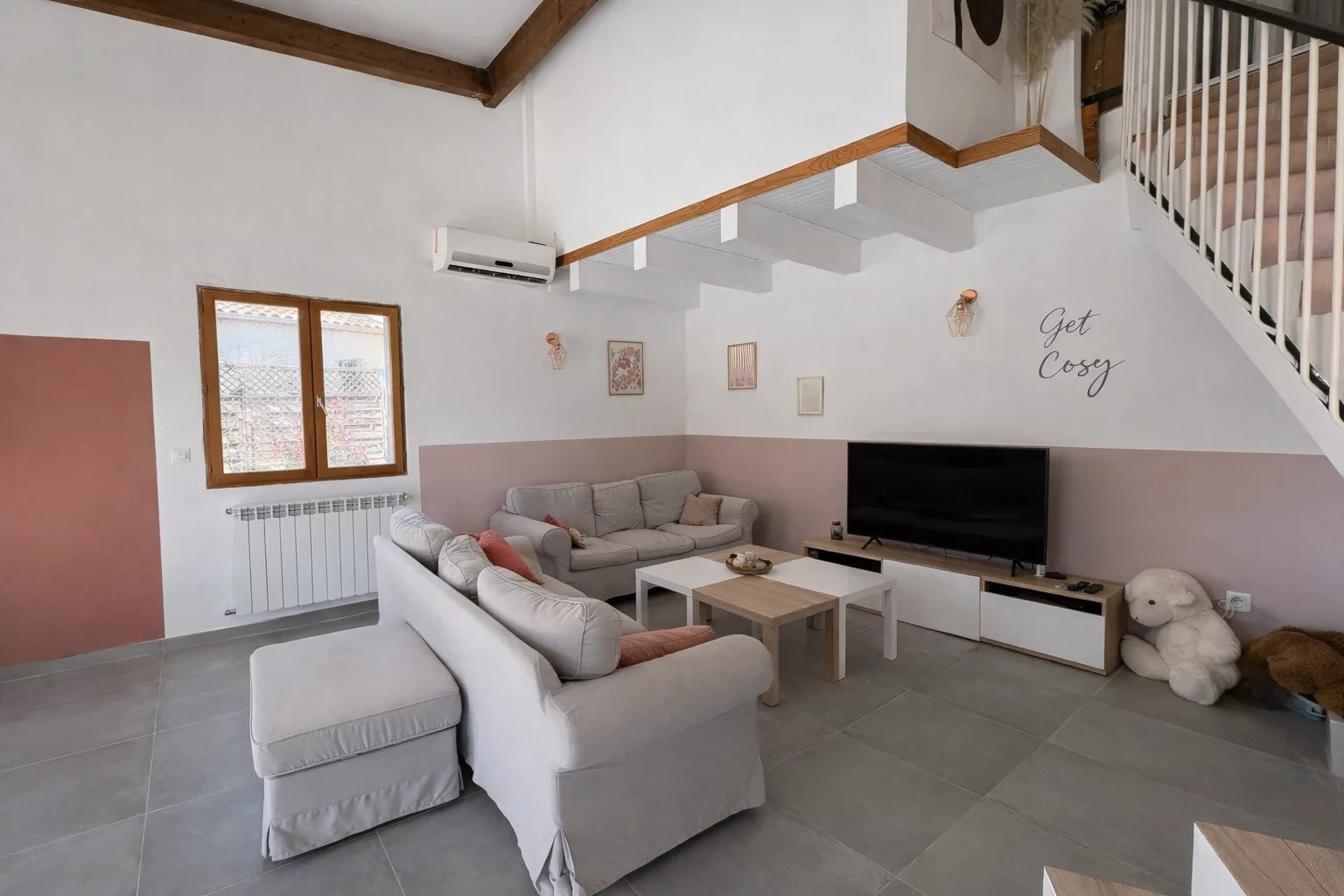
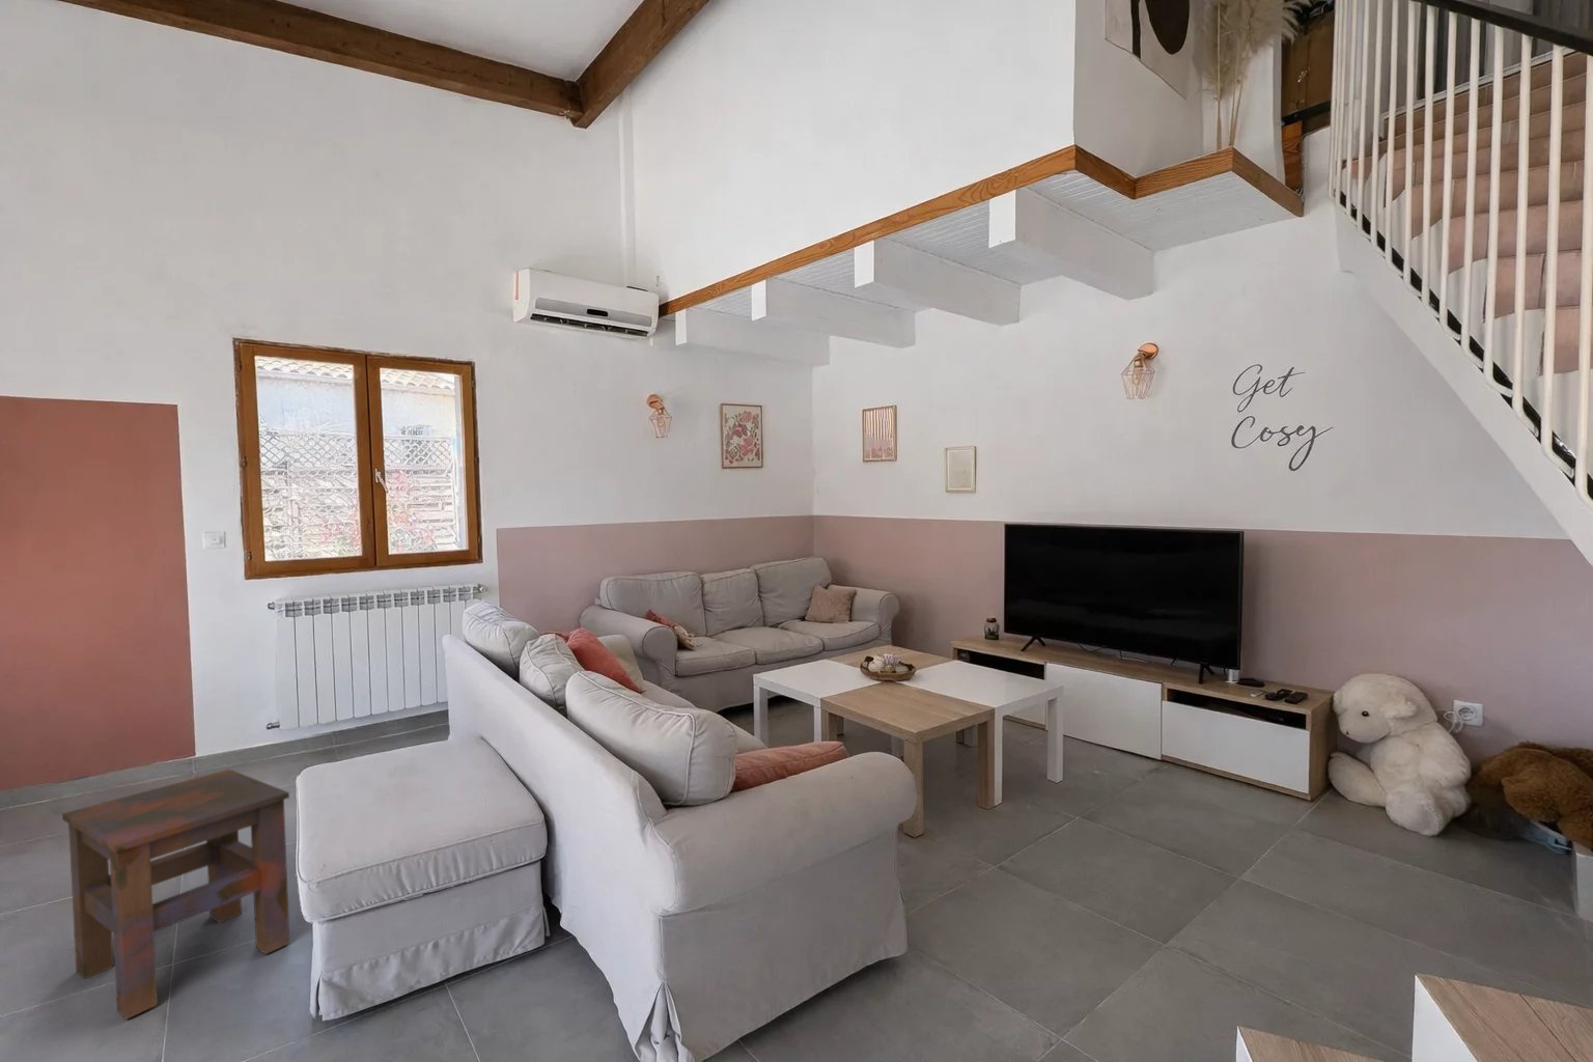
+ side table [62,768,290,1021]
